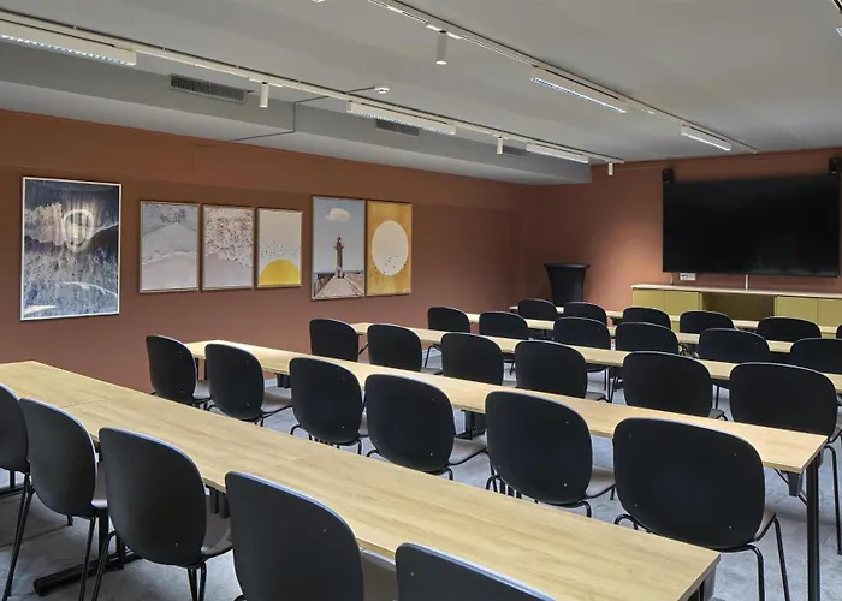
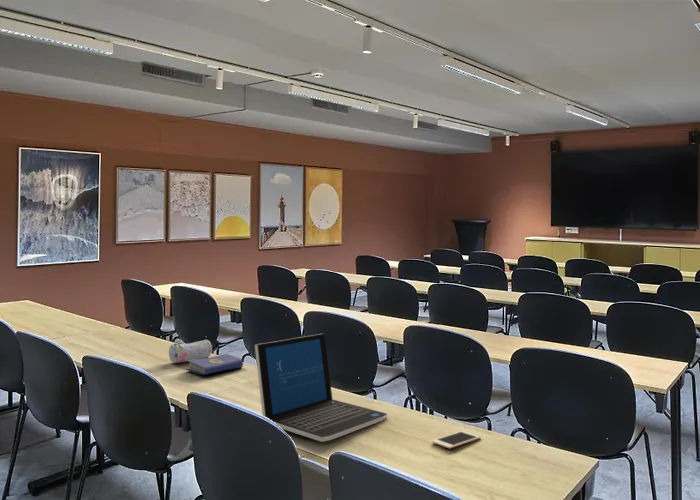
+ hardcover book [185,353,244,376]
+ laptop [254,333,388,443]
+ pencil case [168,339,213,364]
+ cell phone [431,430,482,449]
